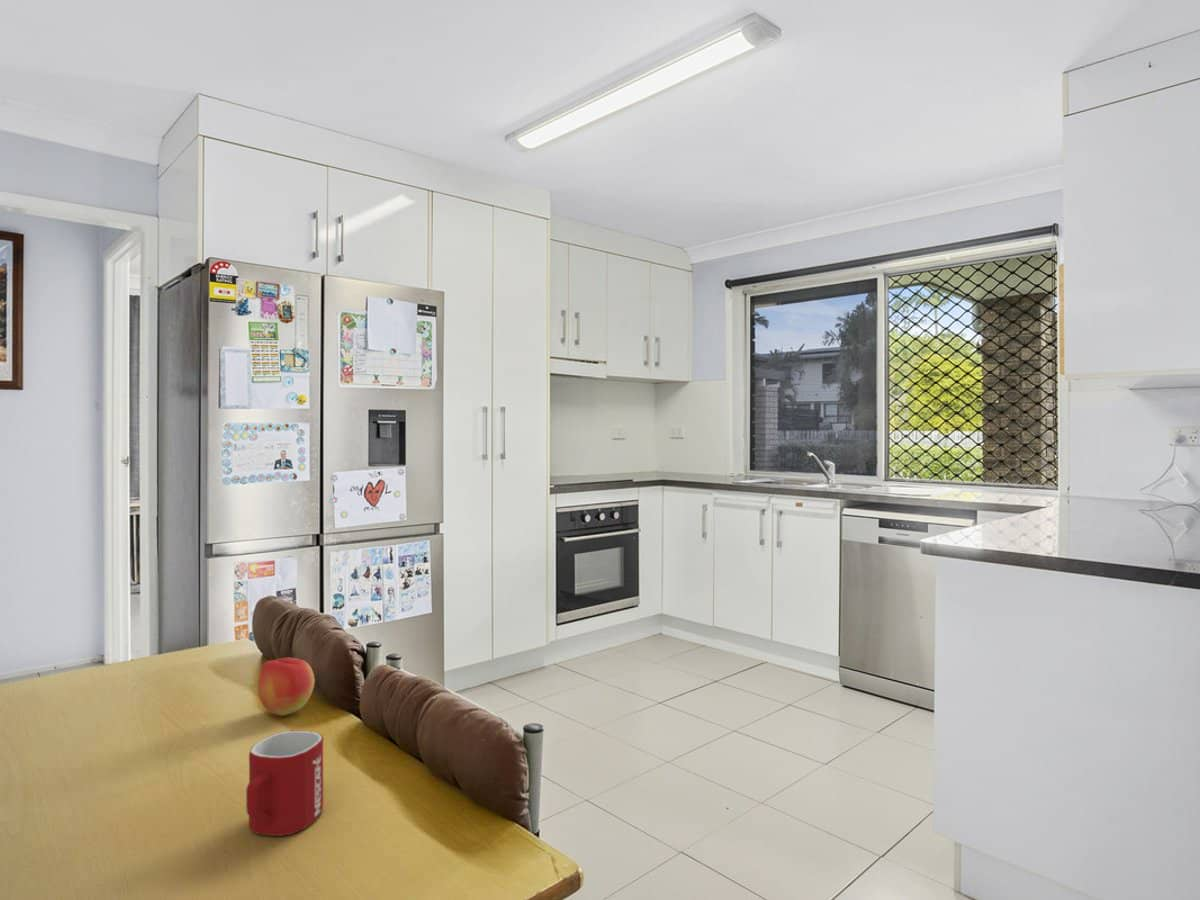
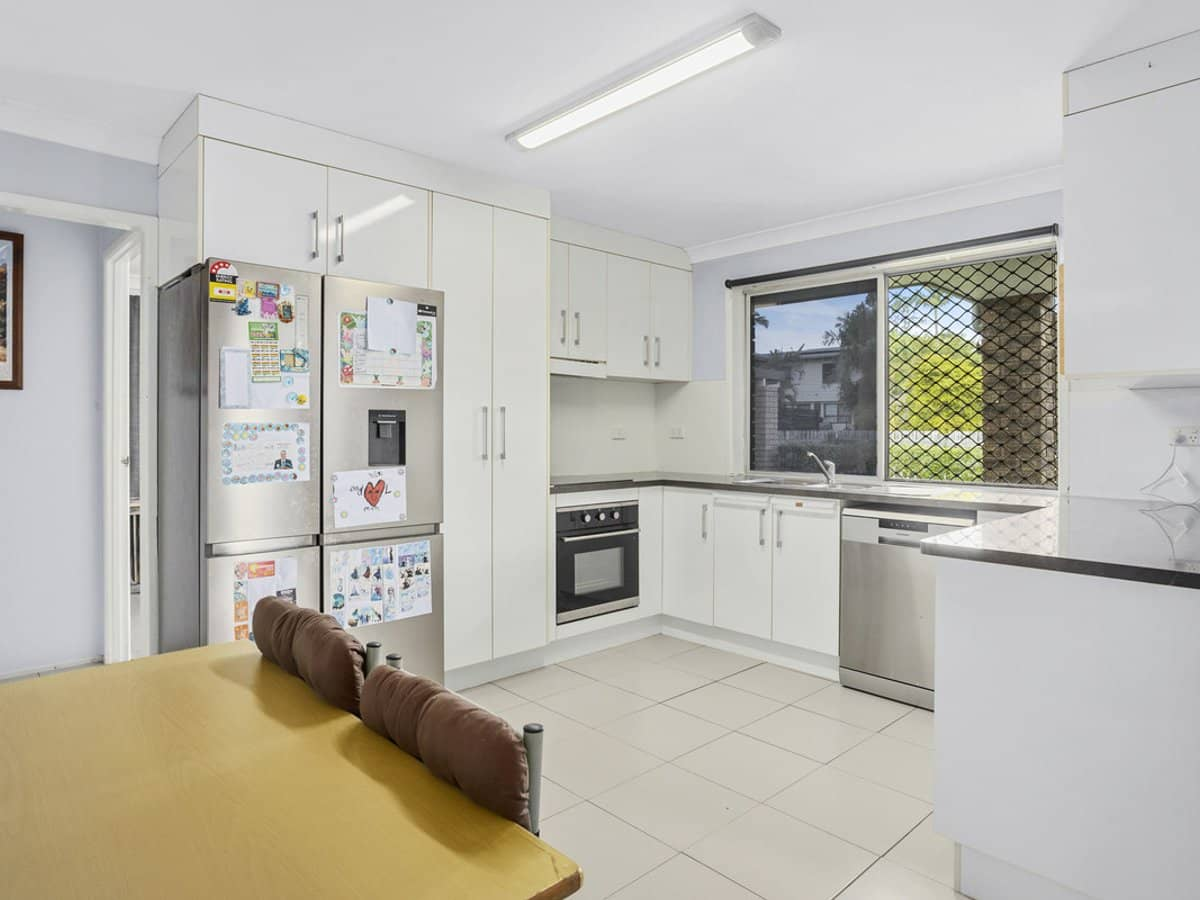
- mug [245,729,324,837]
- apple [257,657,316,717]
